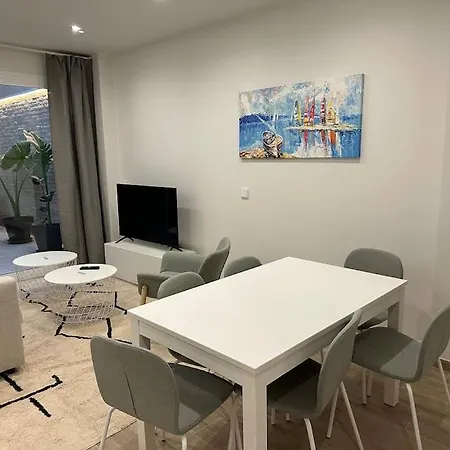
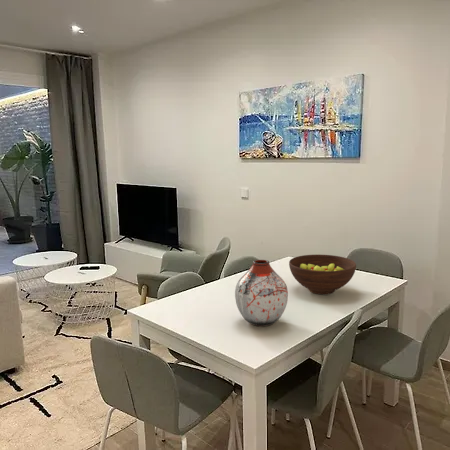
+ vase [234,259,289,327]
+ fruit bowl [288,254,357,295]
